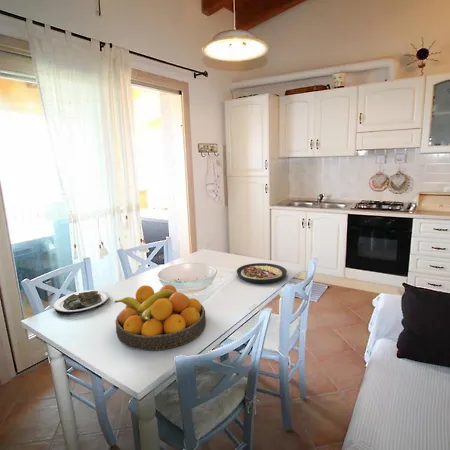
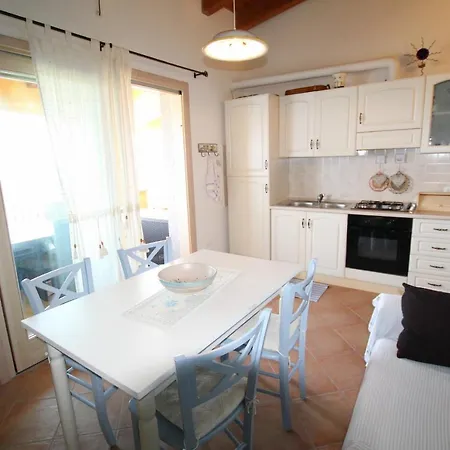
- fruit bowl [113,284,207,351]
- plate [236,262,288,284]
- plate [53,289,110,315]
